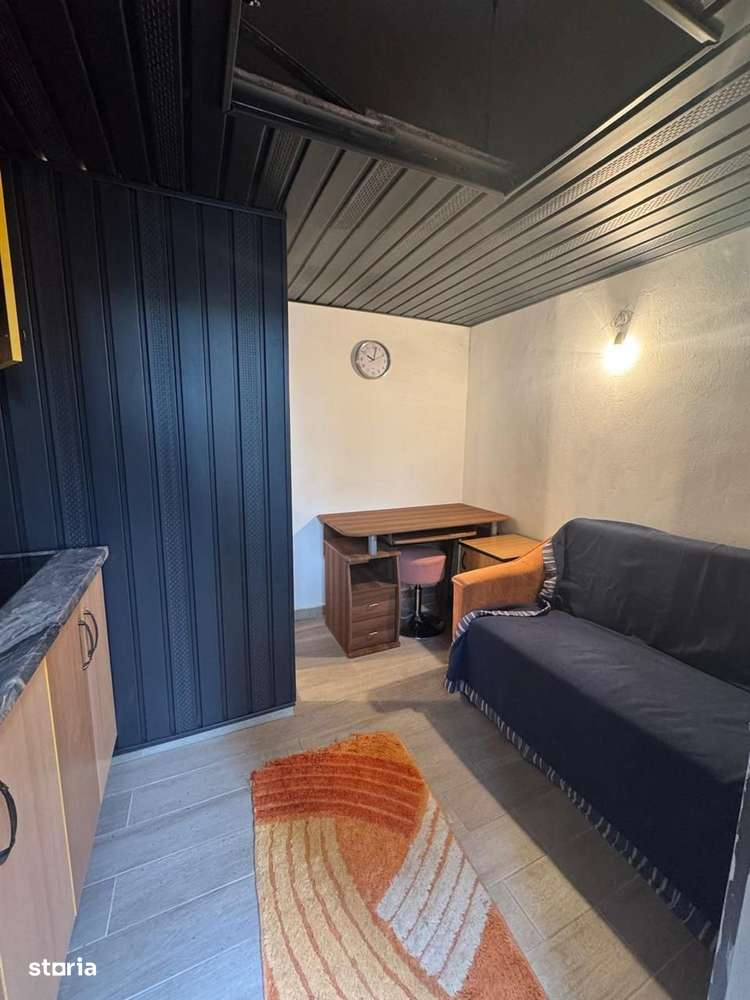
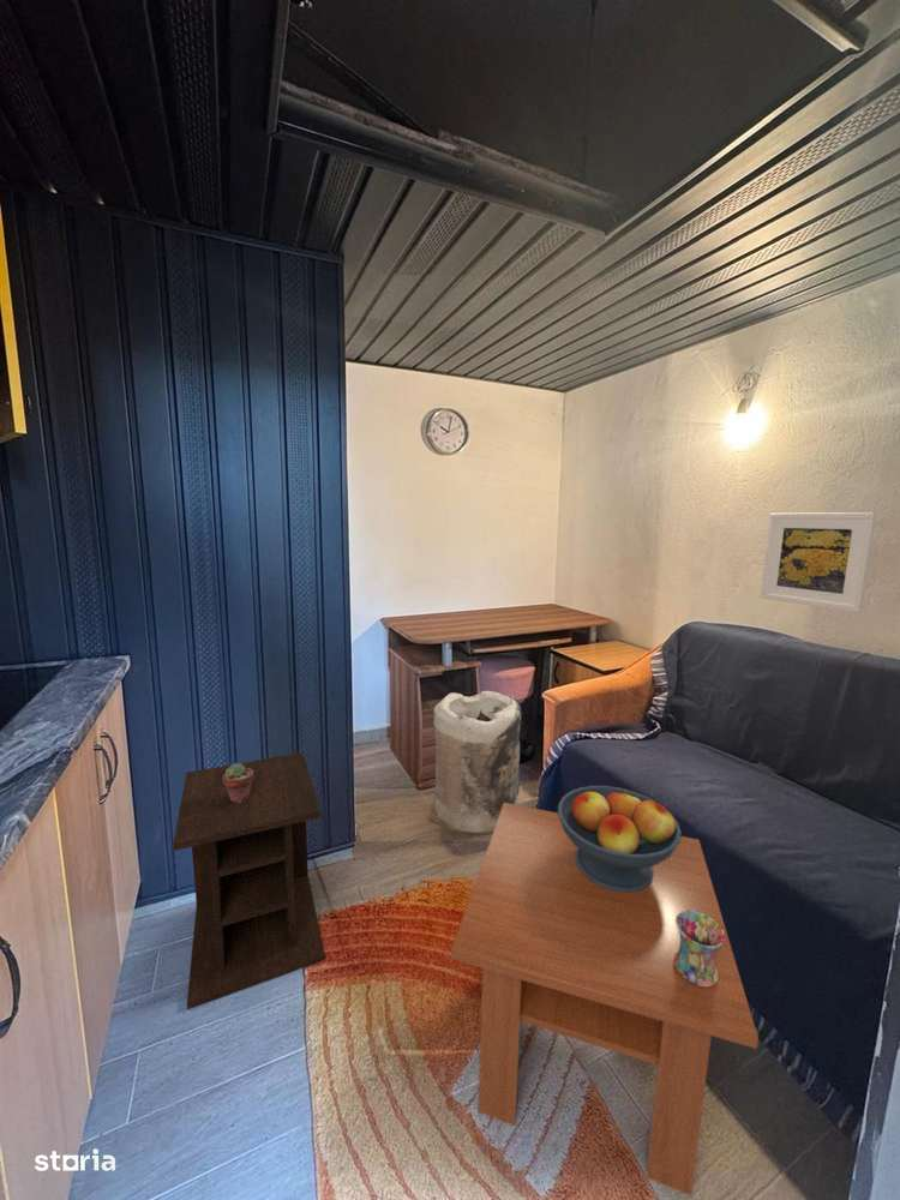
+ nightstand [172,751,326,1010]
+ mug [674,911,726,986]
+ fruit bowl [557,785,683,892]
+ bag [427,690,522,835]
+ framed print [760,511,877,613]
+ coffee table [450,803,760,1196]
+ potted succulent [223,762,253,803]
